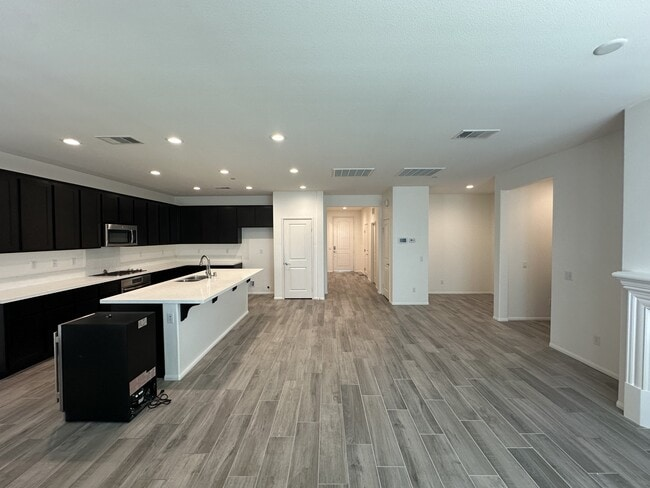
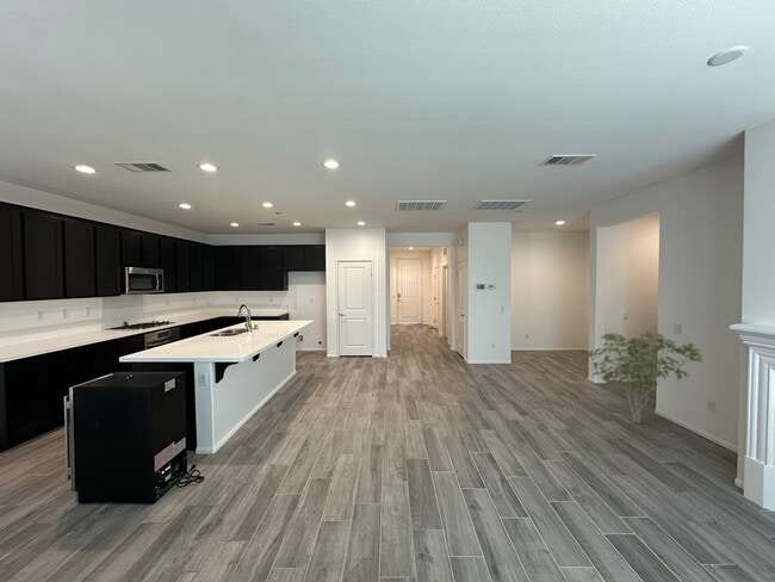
+ shrub [585,330,705,425]
